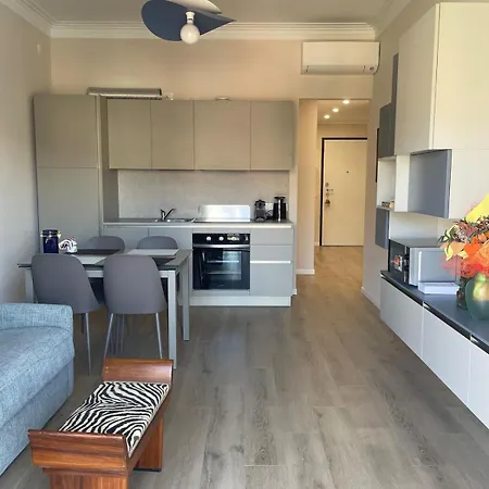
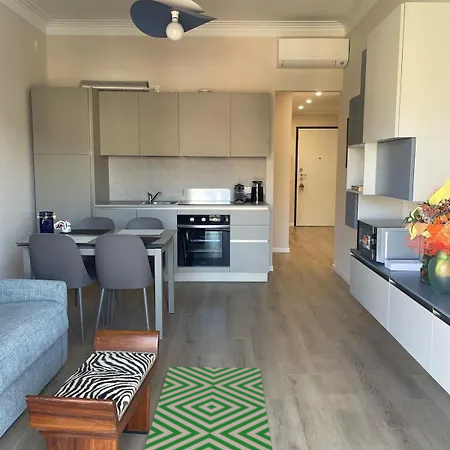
+ rug [144,366,273,450]
